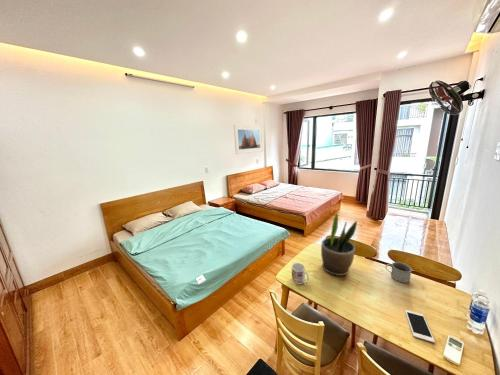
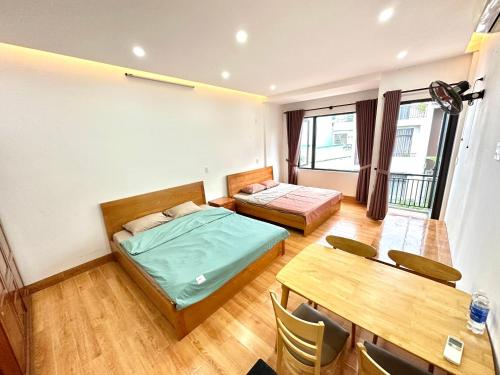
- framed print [233,124,264,155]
- mug [291,262,310,285]
- cell phone [404,309,436,344]
- mug [385,261,413,284]
- potted plant [320,211,358,277]
